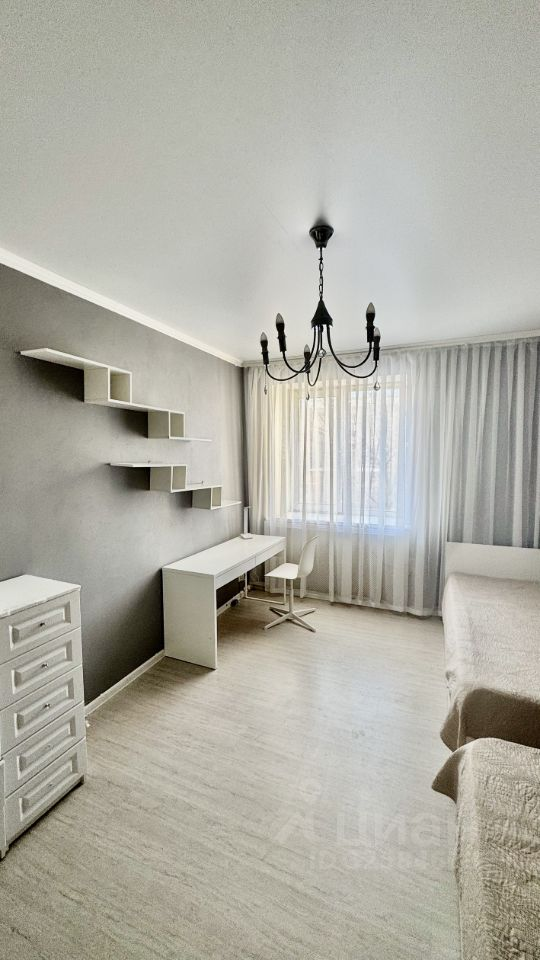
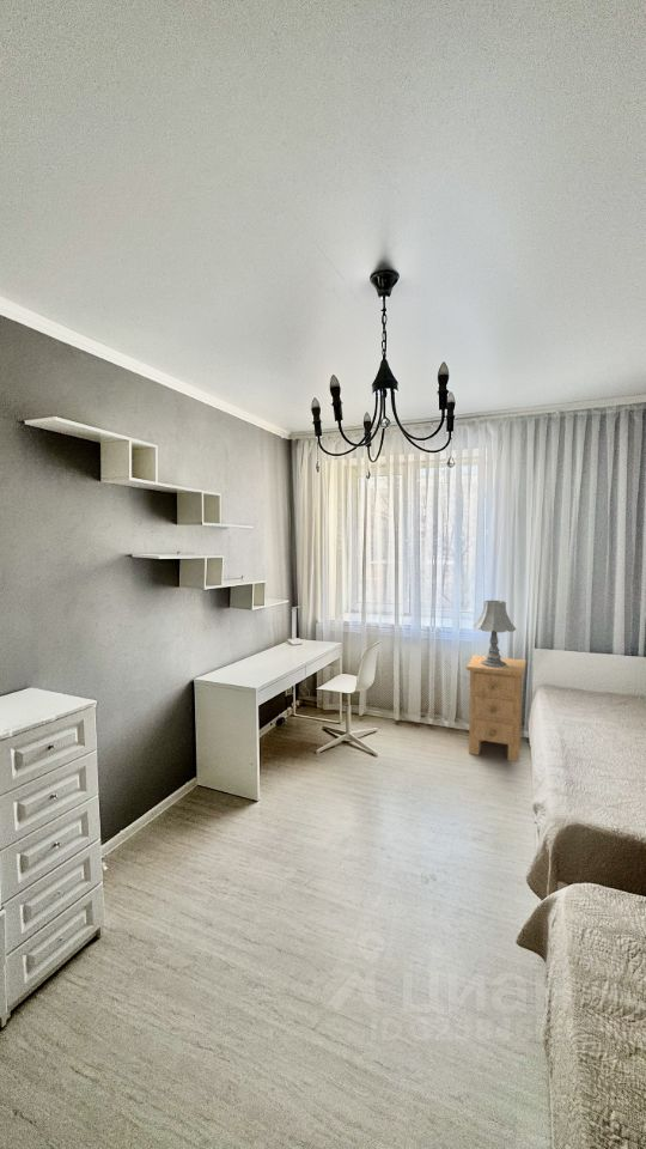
+ nightstand [465,653,526,764]
+ table lamp [473,600,517,668]
